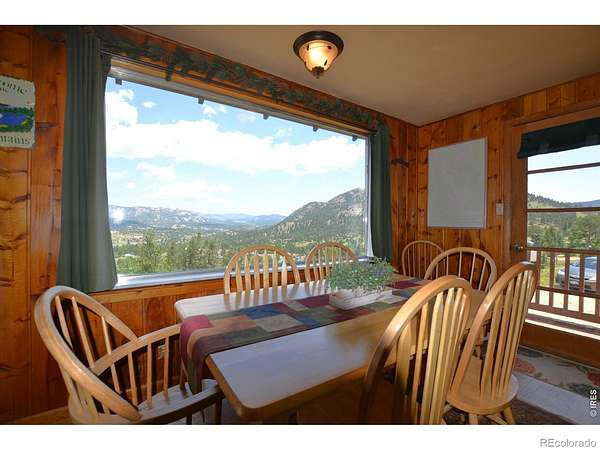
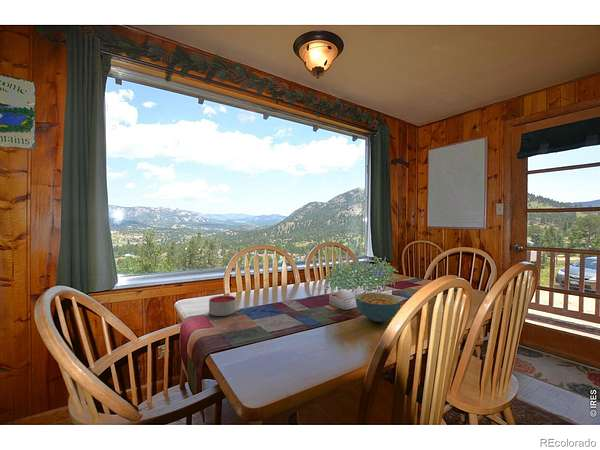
+ candle [208,295,237,317]
+ cereal bowl [355,292,402,323]
